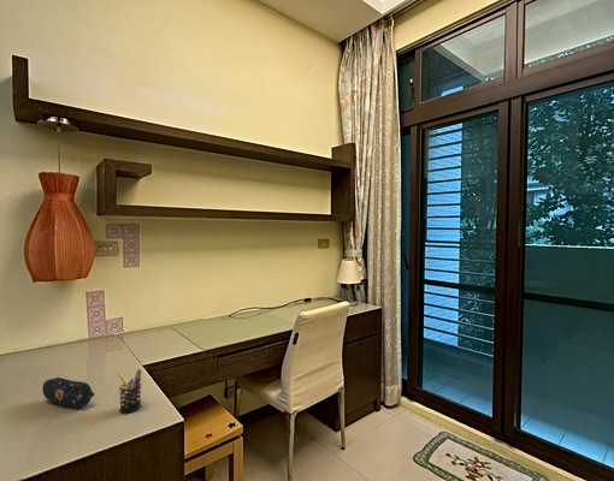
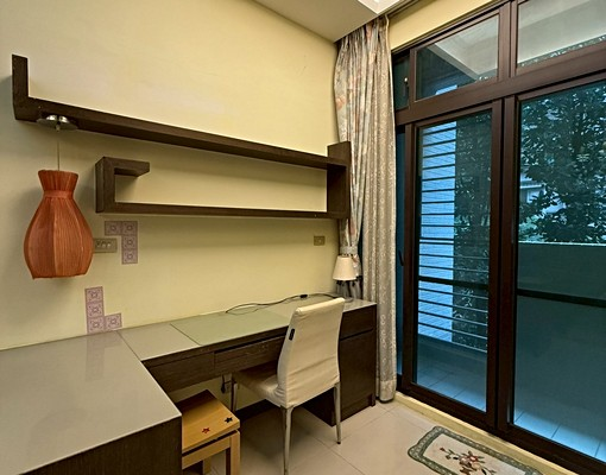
- pen holder [117,368,142,415]
- pencil case [41,376,95,410]
